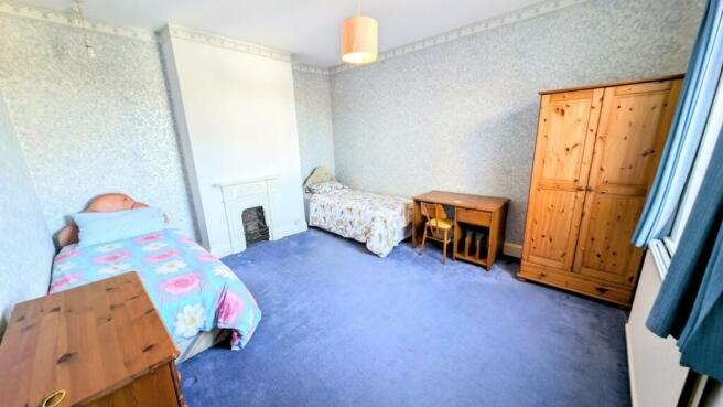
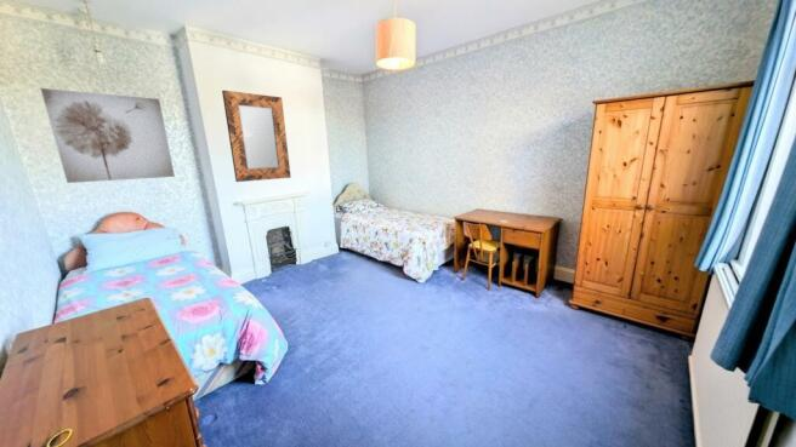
+ home mirror [221,90,291,183]
+ wall art [40,87,176,184]
